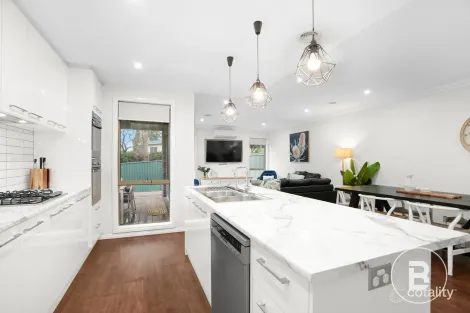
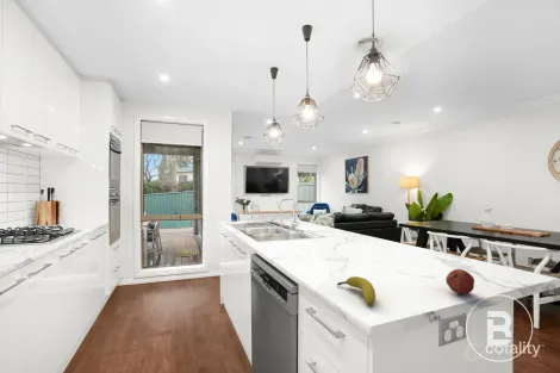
+ fruit [336,275,377,306]
+ fruit [444,268,475,296]
